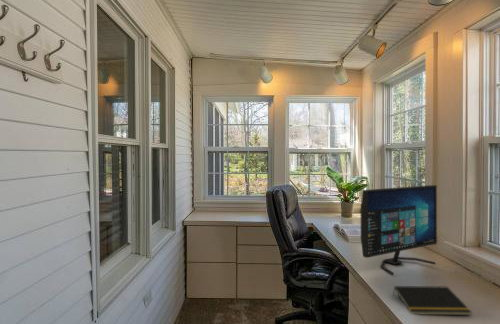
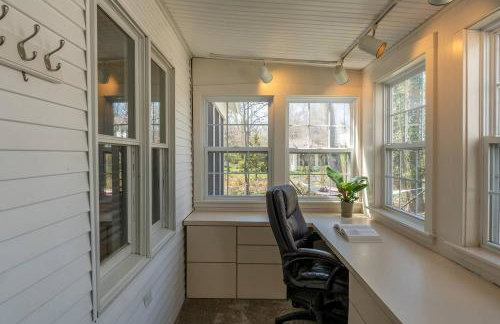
- notepad [392,285,473,316]
- computer monitor [360,184,438,276]
